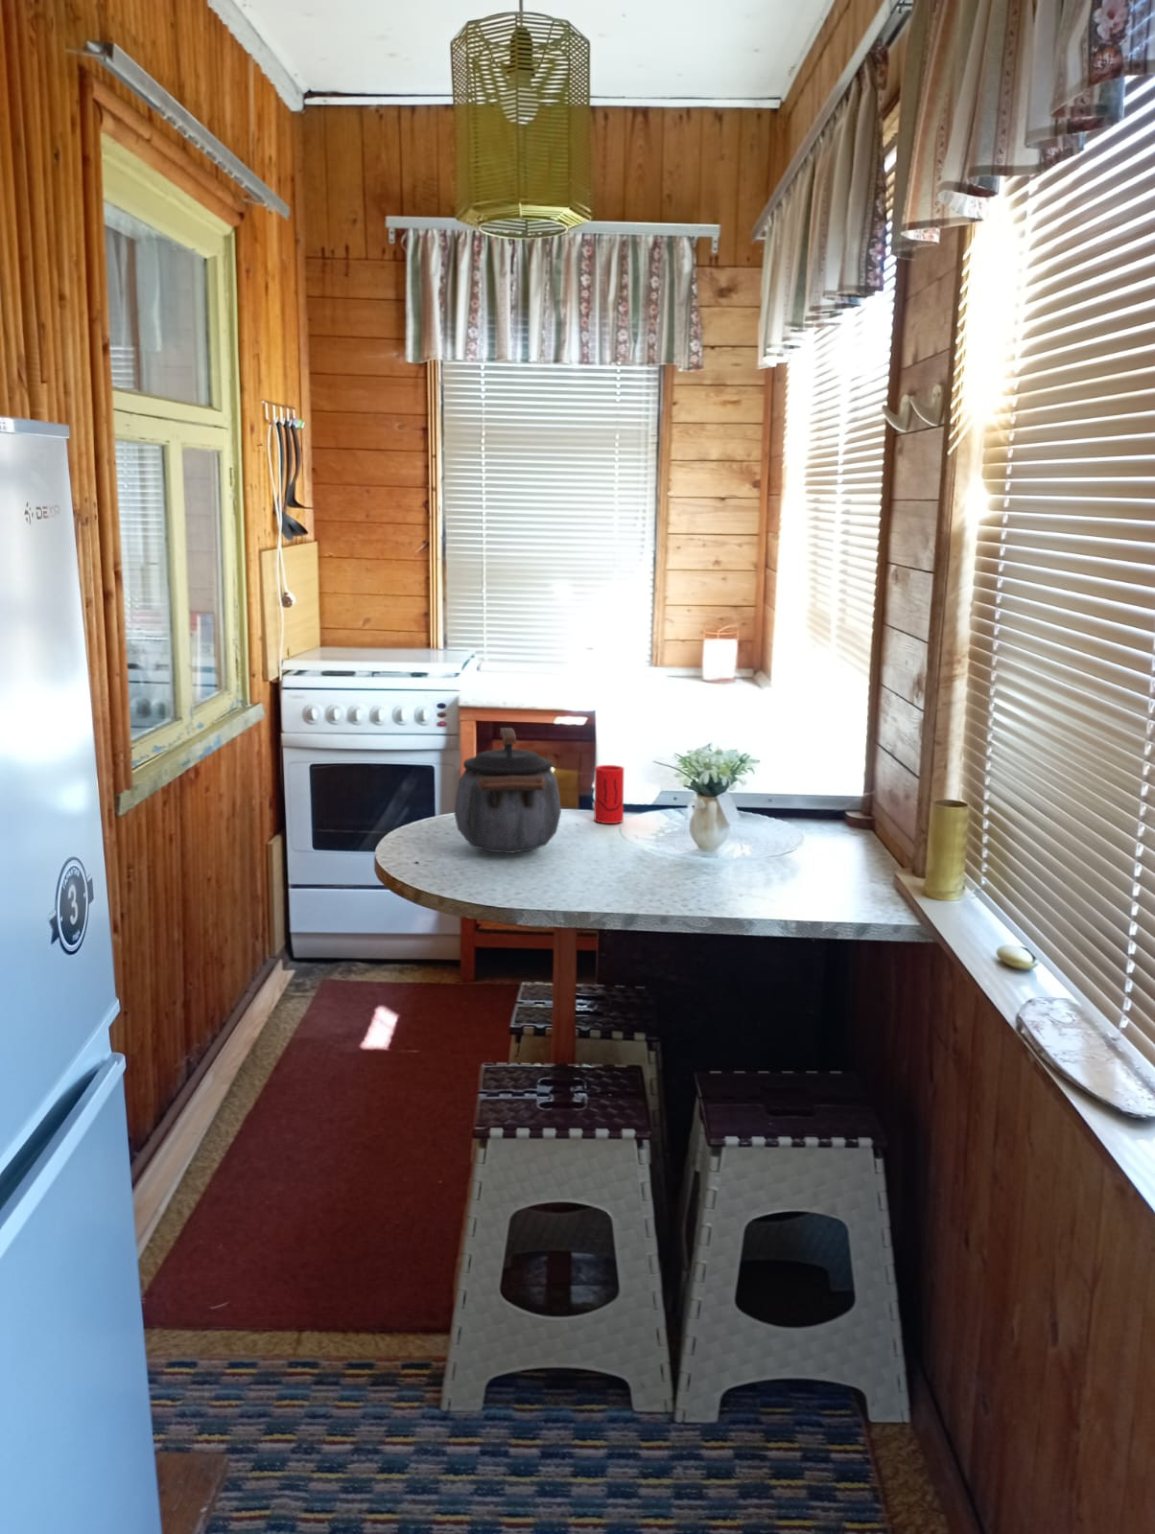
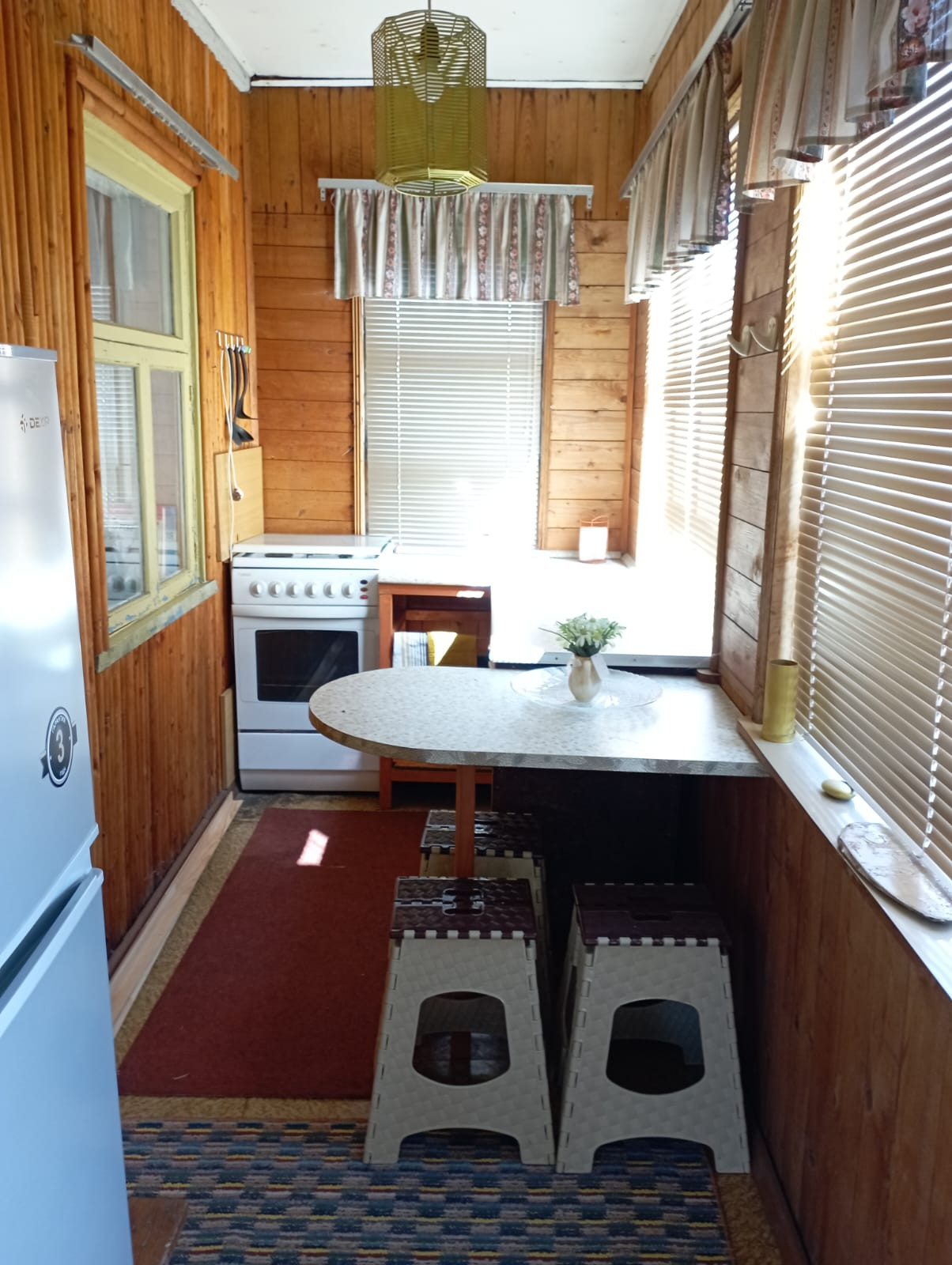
- kettle [454,726,562,854]
- cup [593,764,625,825]
